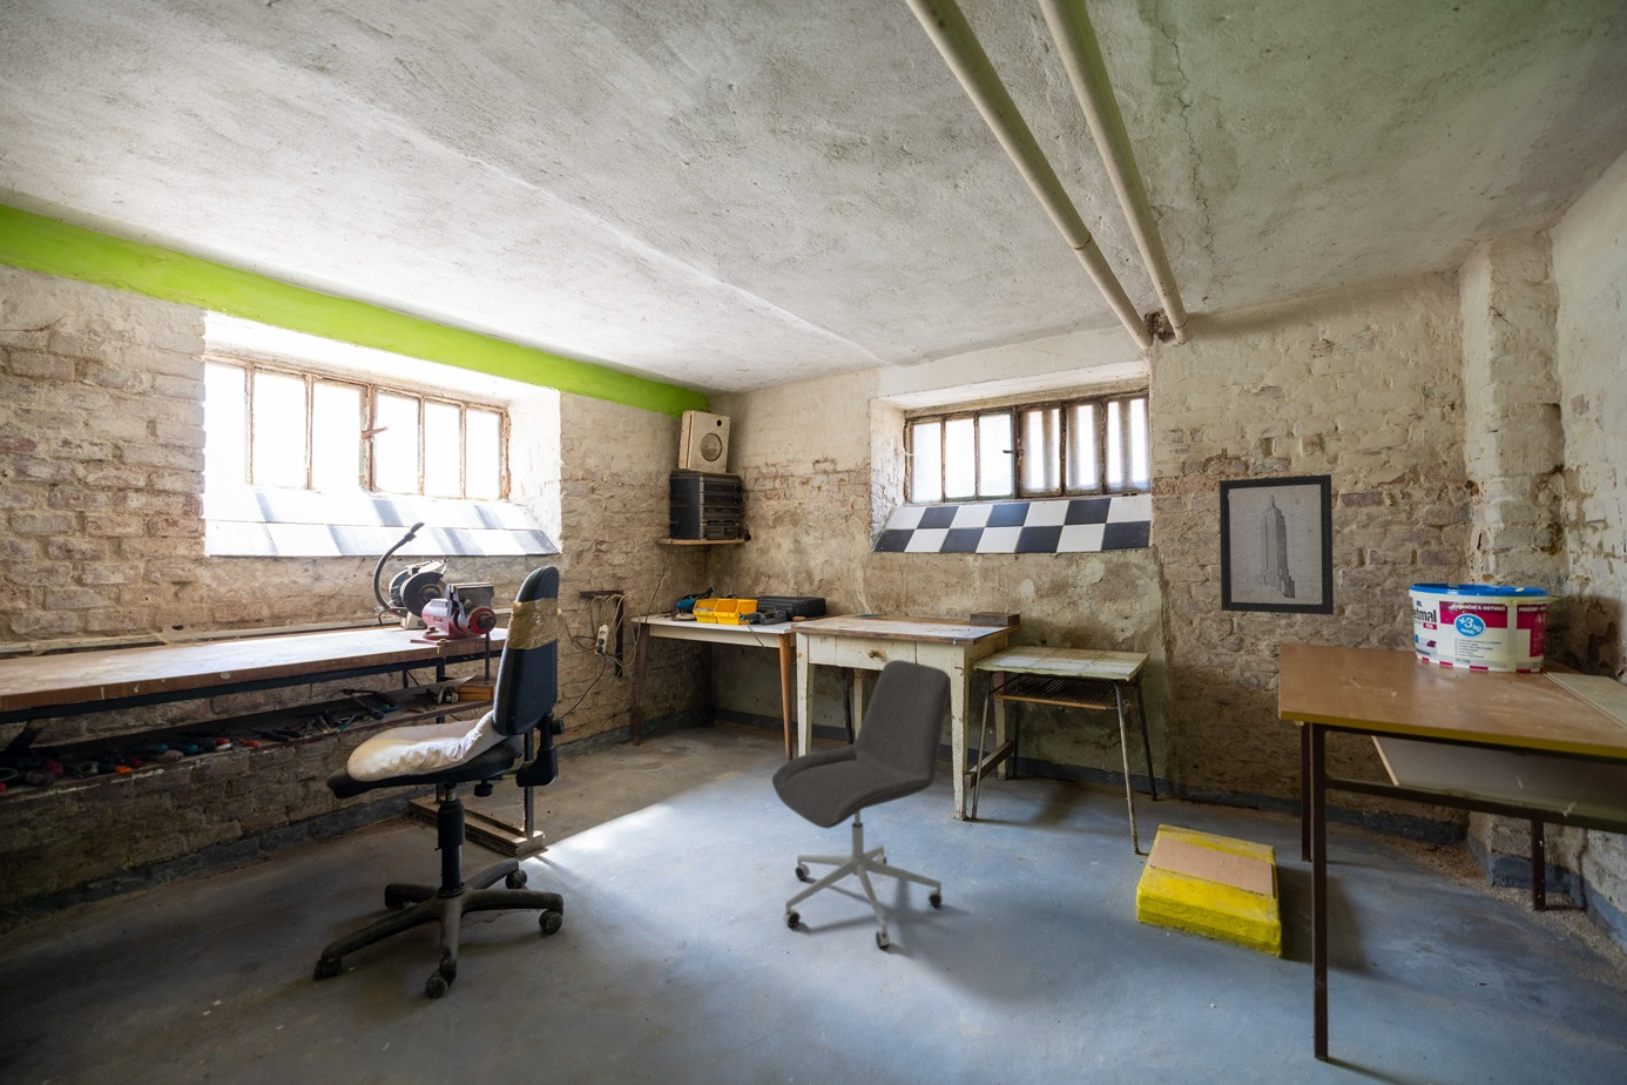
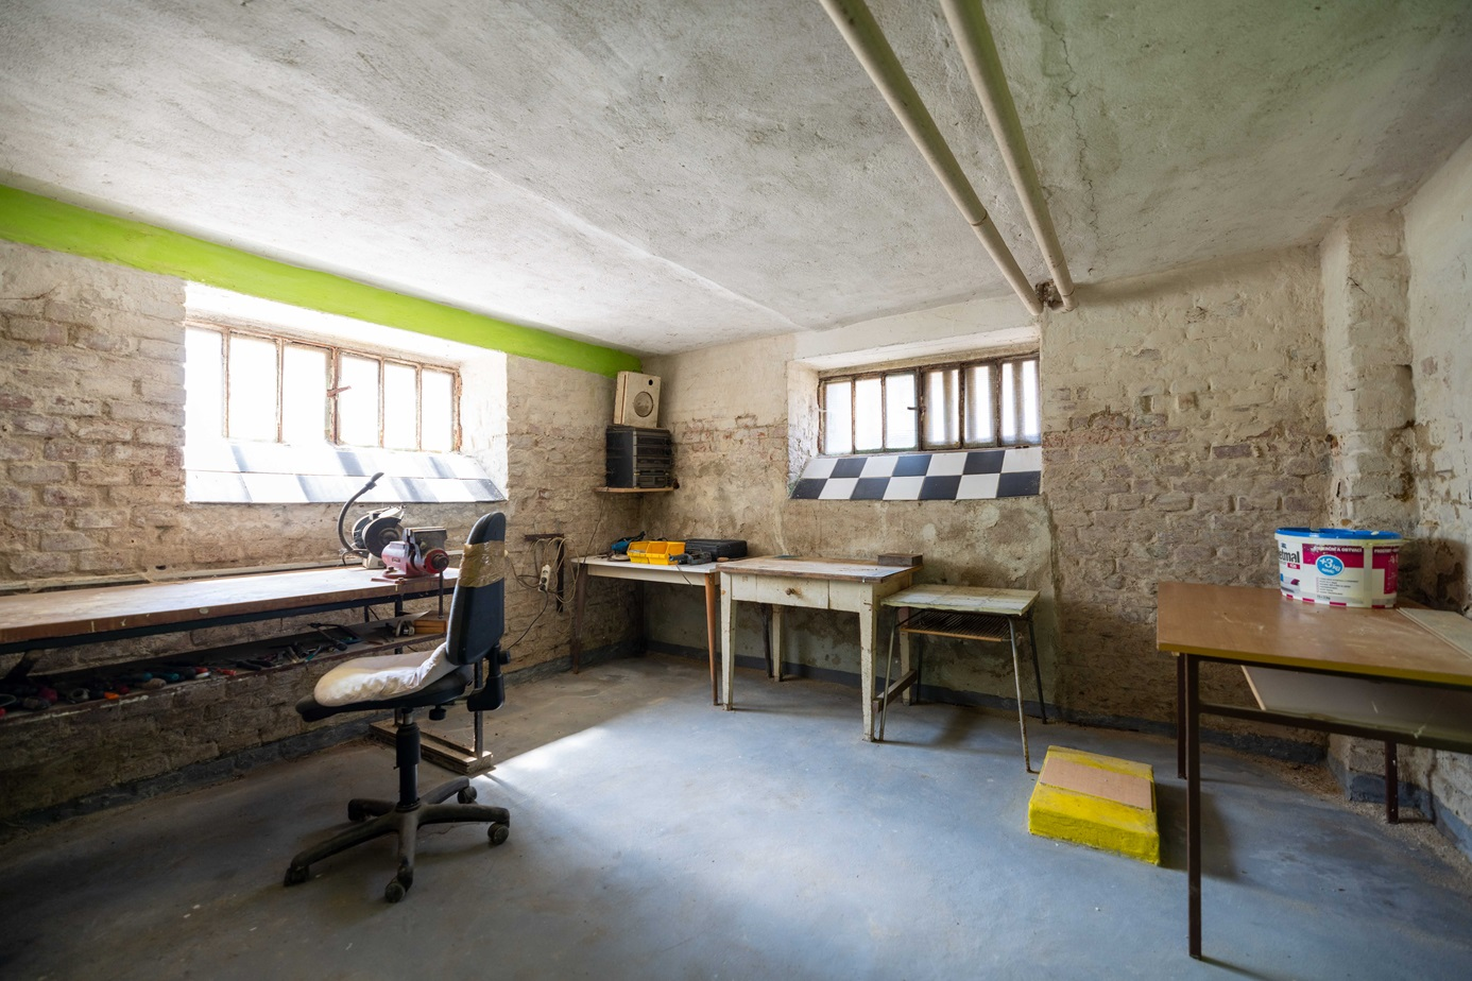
- wall art [1219,473,1335,616]
- office chair [771,659,952,949]
